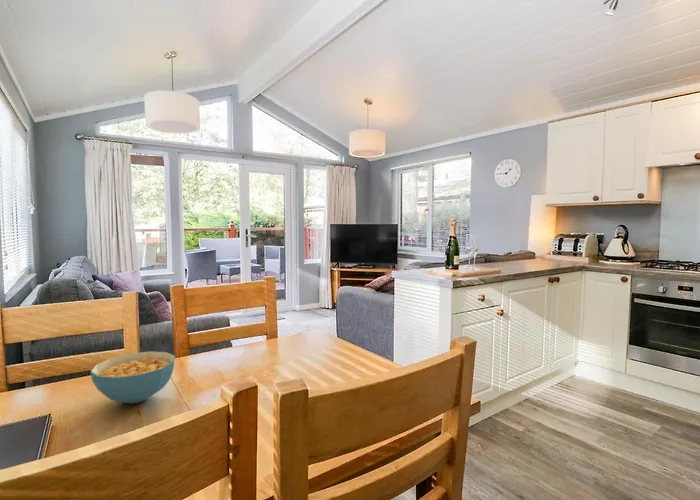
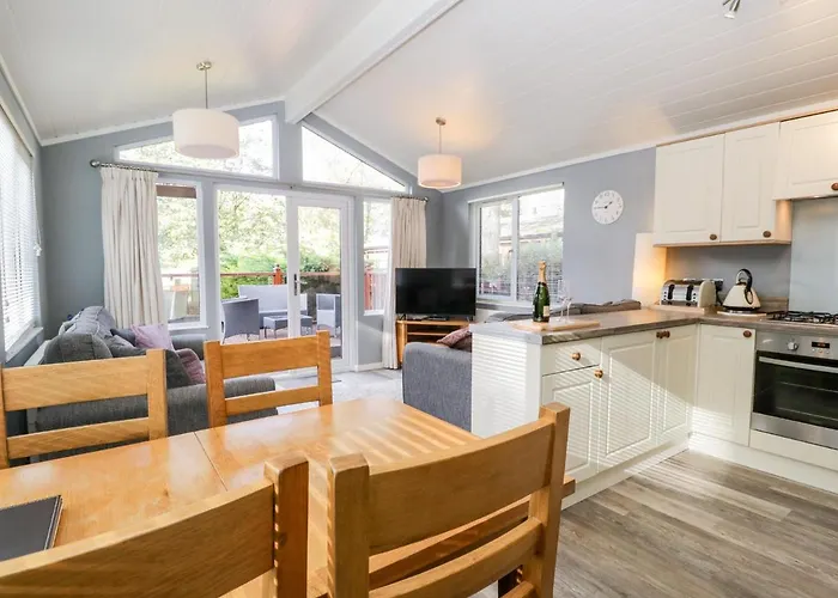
- cereal bowl [90,350,176,405]
